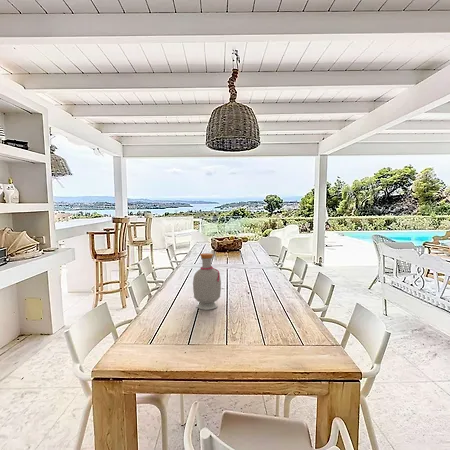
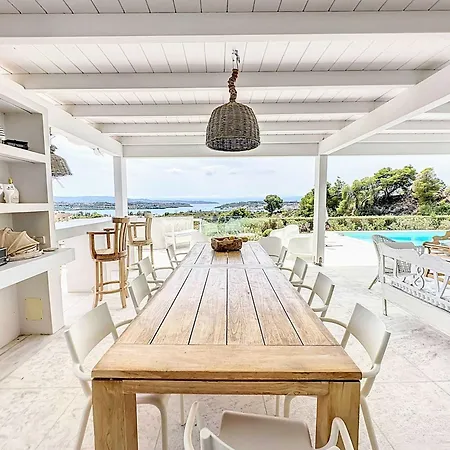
- bottle [192,252,222,311]
